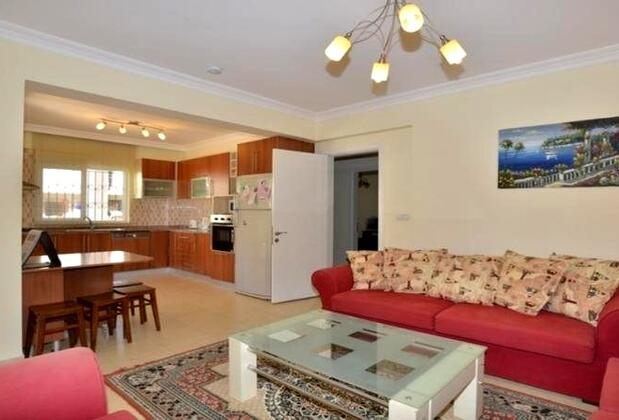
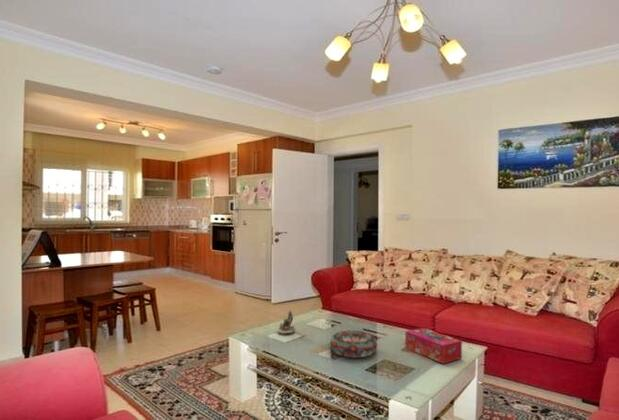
+ succulent planter [276,310,297,335]
+ tissue box [404,327,463,365]
+ decorative bowl [329,330,378,359]
